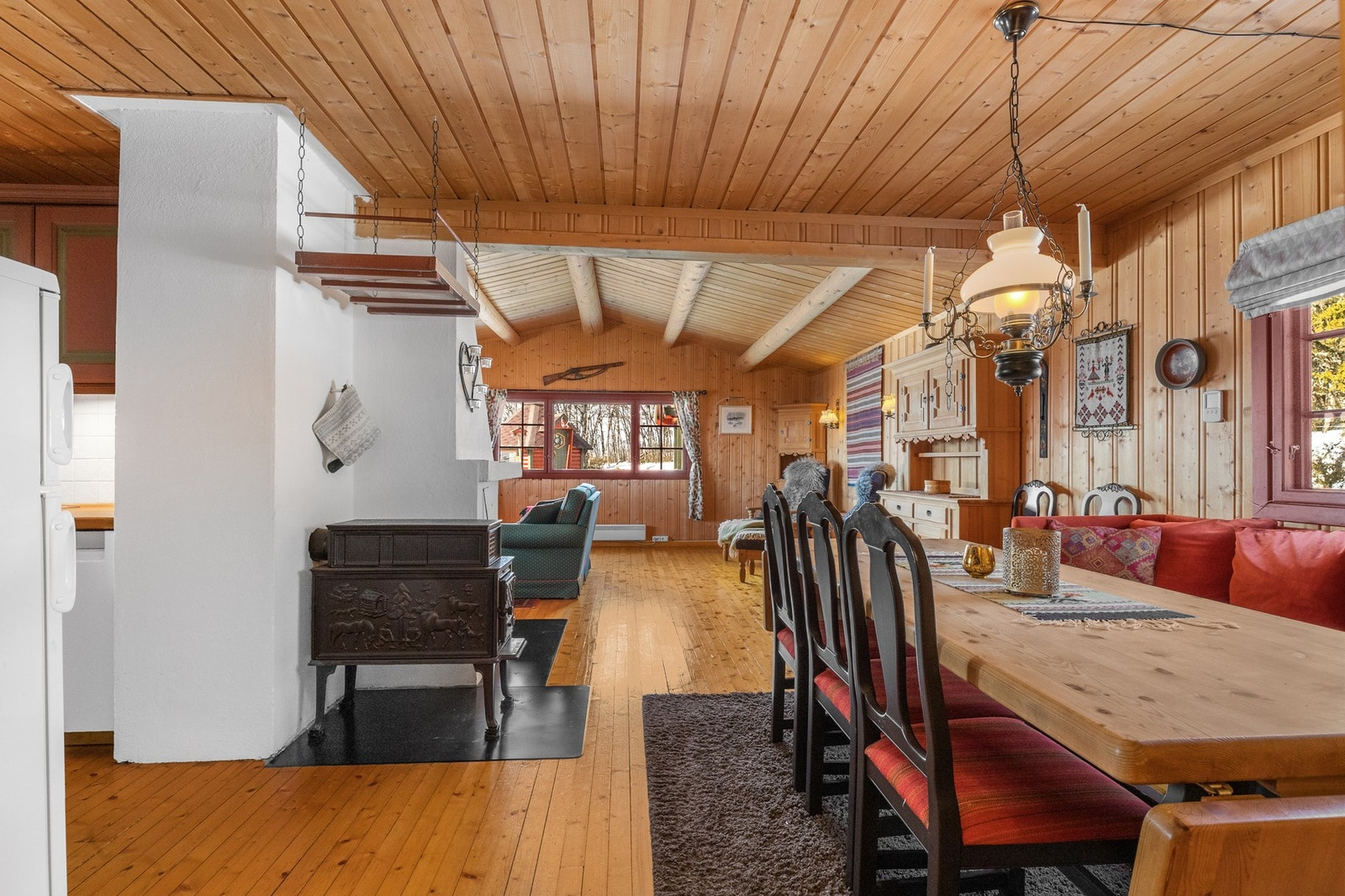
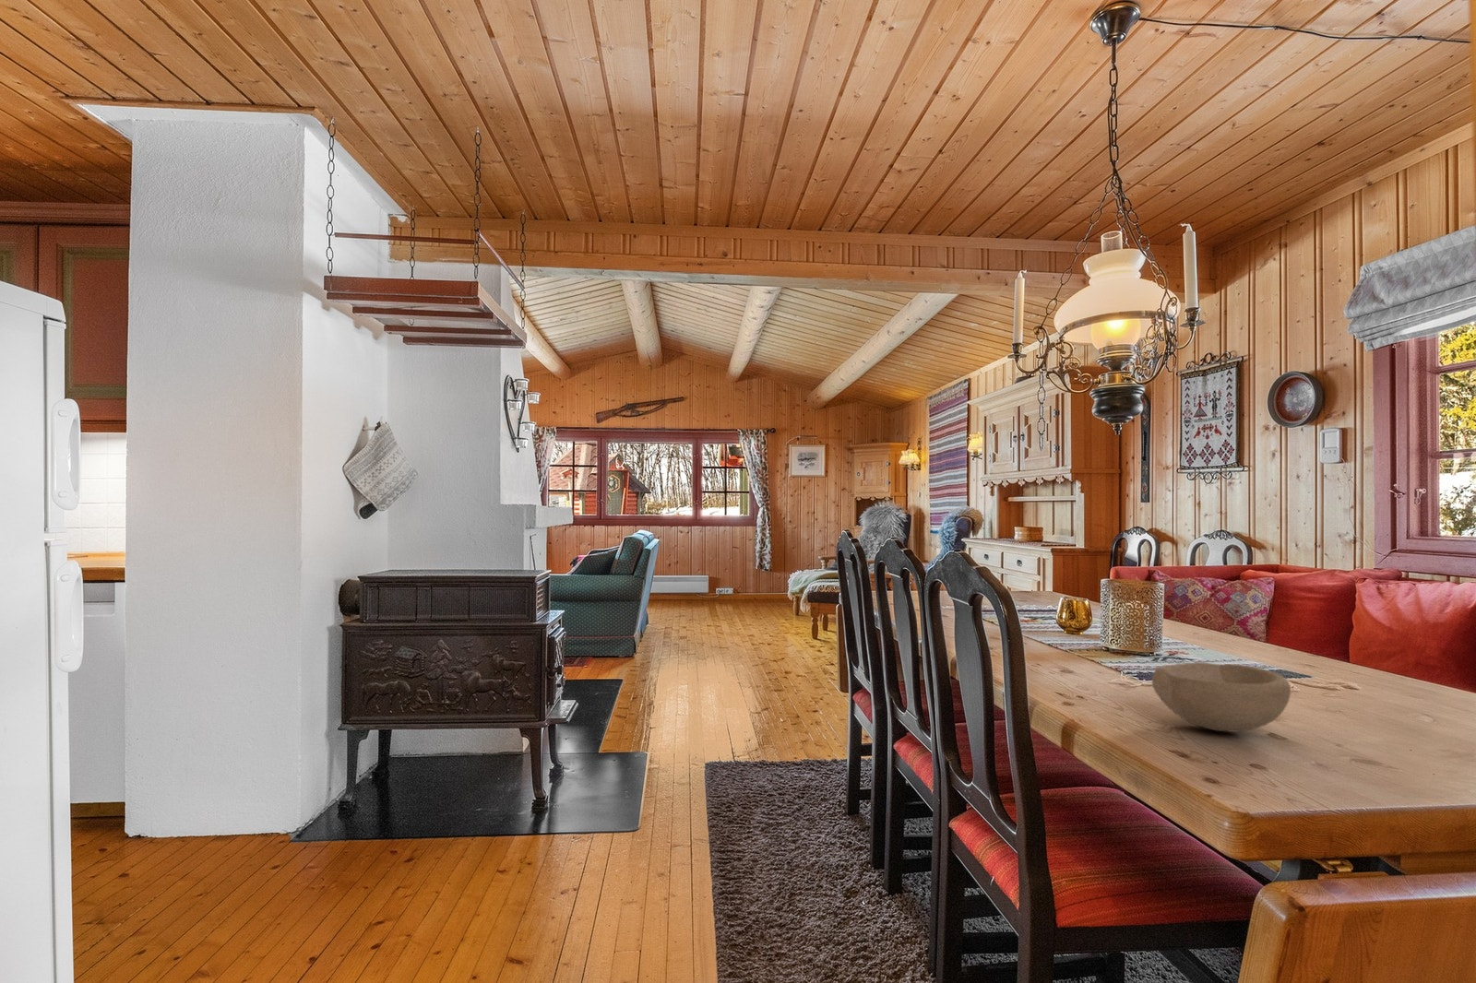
+ bowl [1151,662,1292,733]
